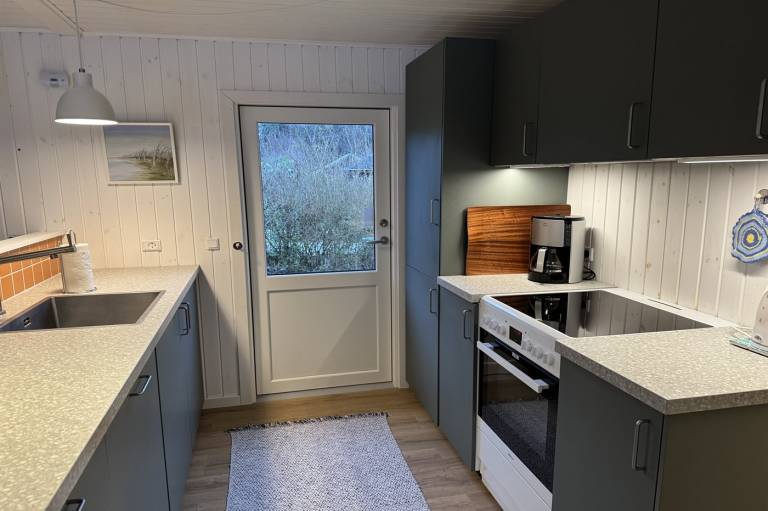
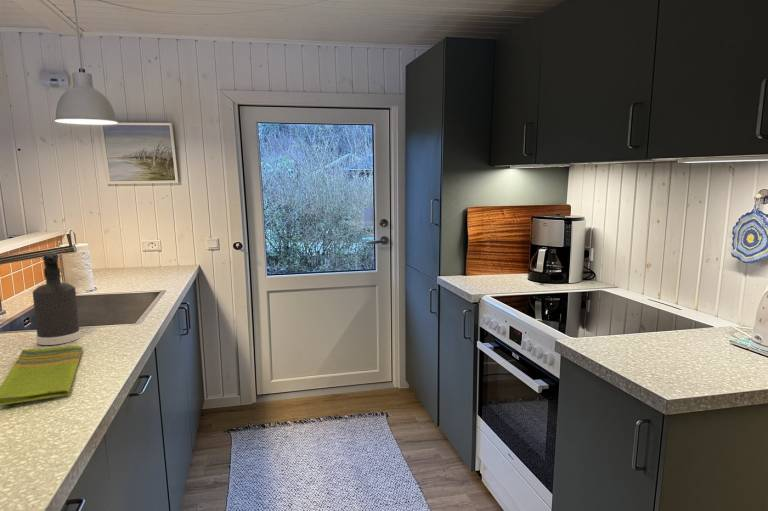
+ spray bottle [32,252,82,346]
+ dish towel [0,345,84,406]
